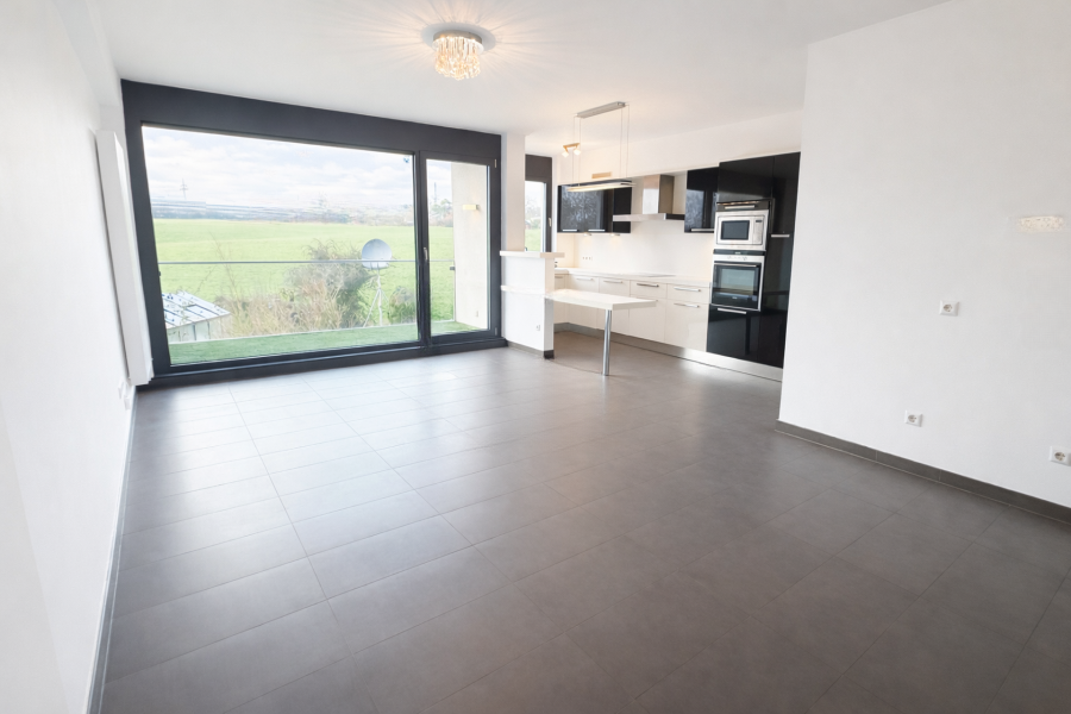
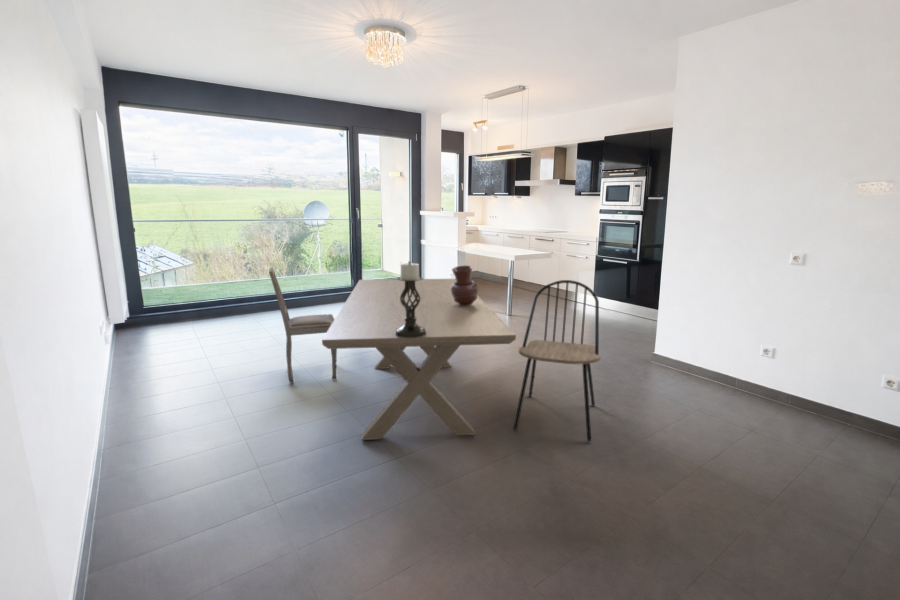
+ candle holder [395,260,426,338]
+ dining chair [268,266,338,384]
+ dining chair [512,279,602,442]
+ vase [451,264,480,306]
+ dining table [321,278,517,441]
